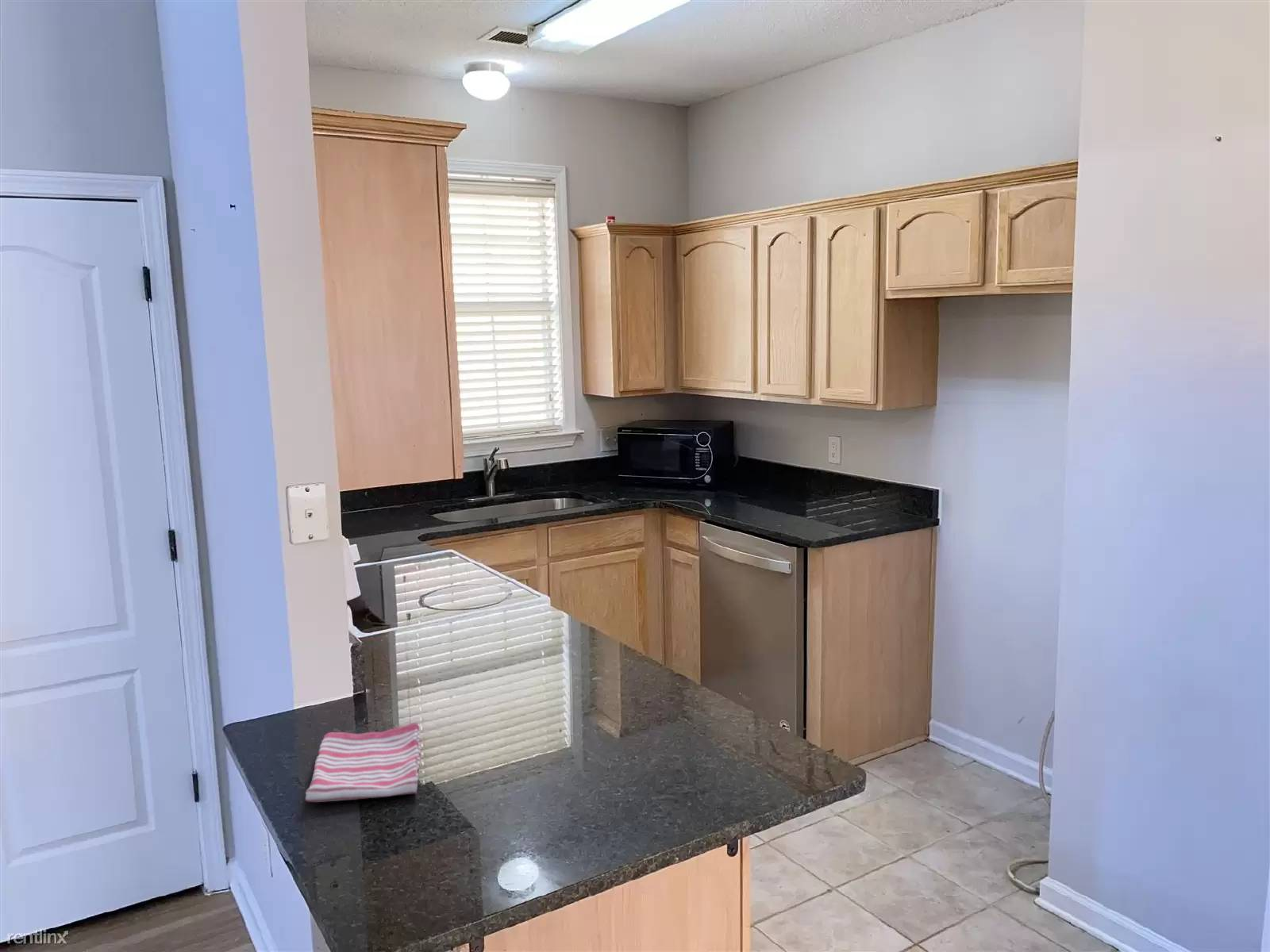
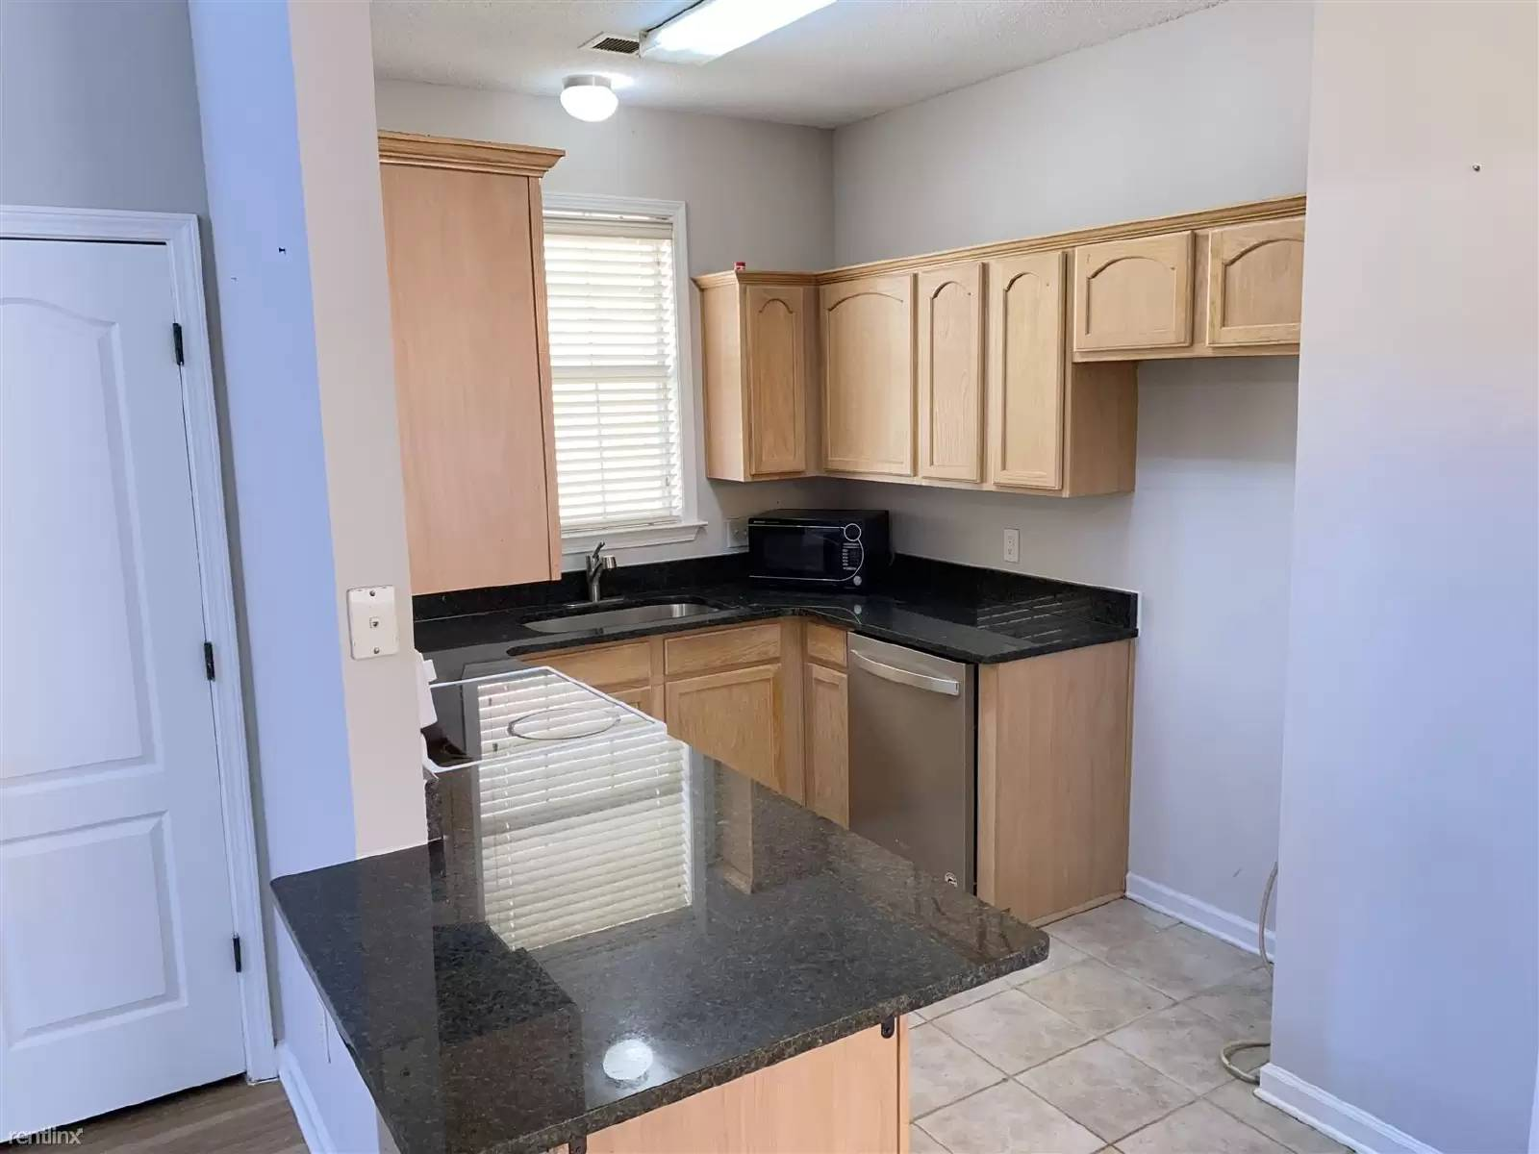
- dish towel [305,721,422,803]
